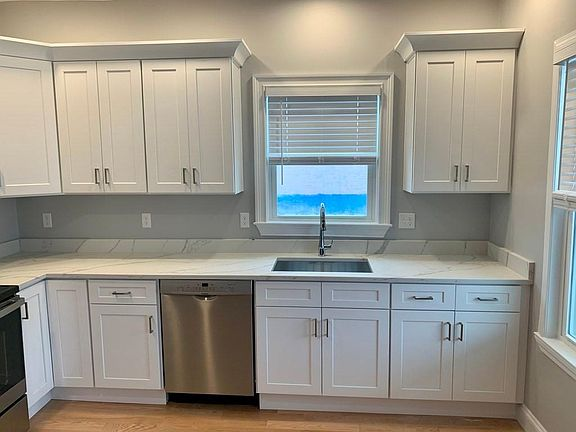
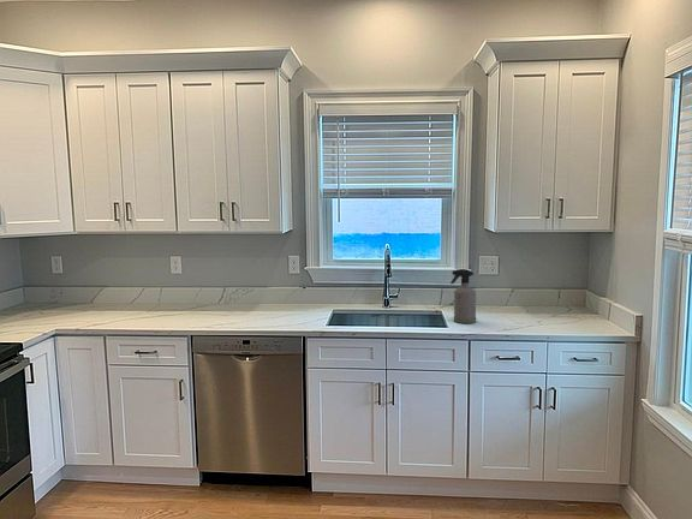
+ spray bottle [449,268,477,324]
